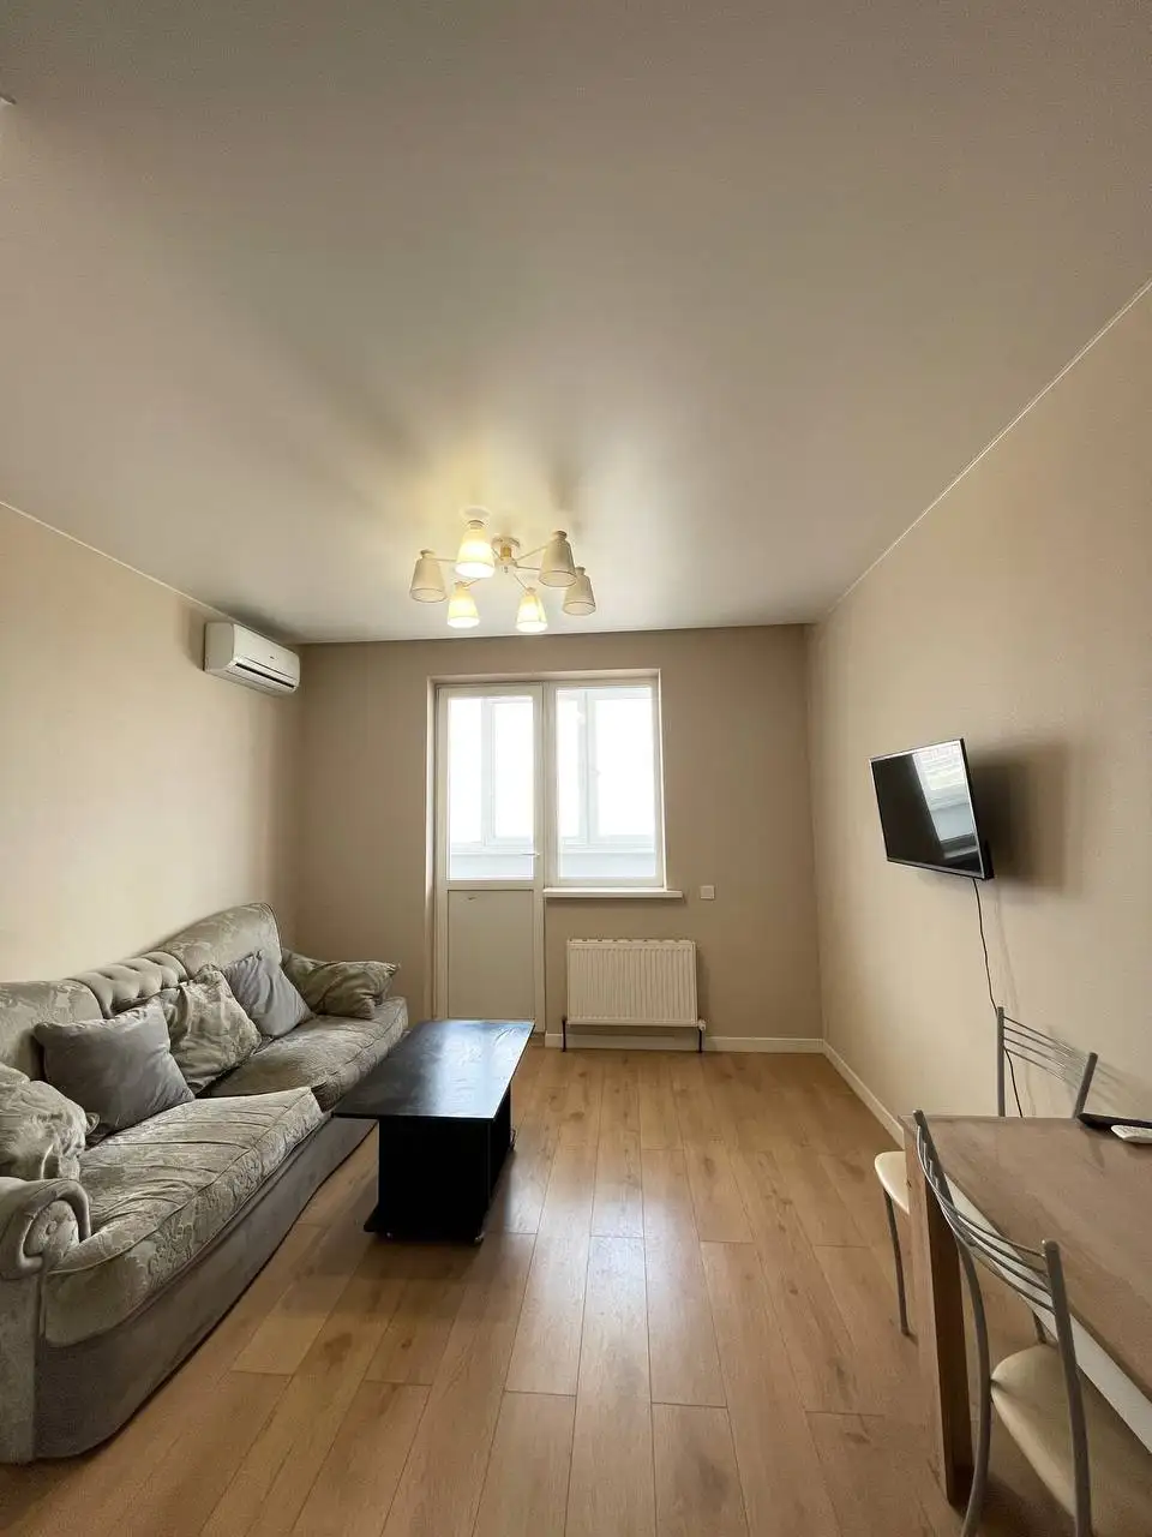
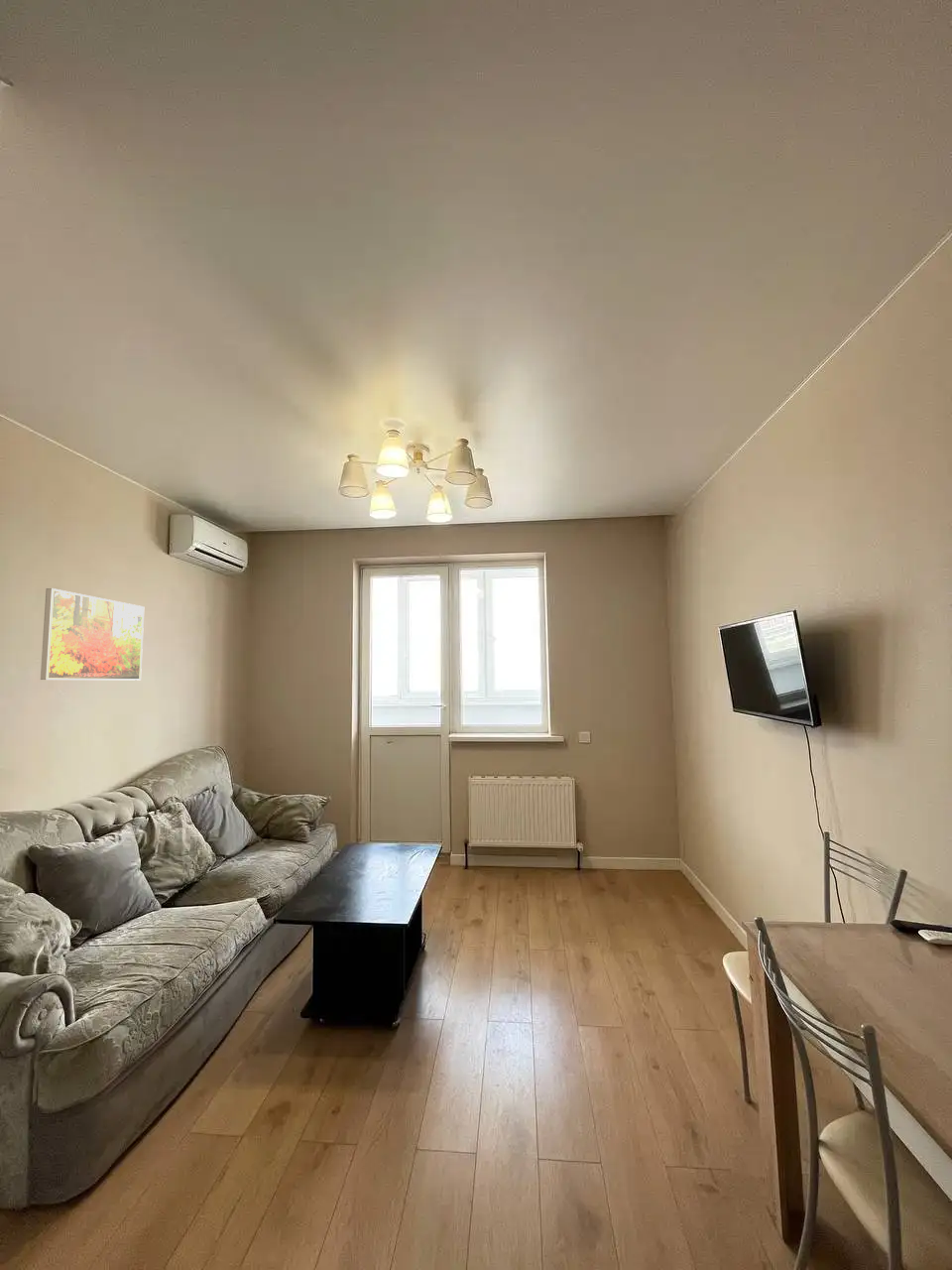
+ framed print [40,587,145,682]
